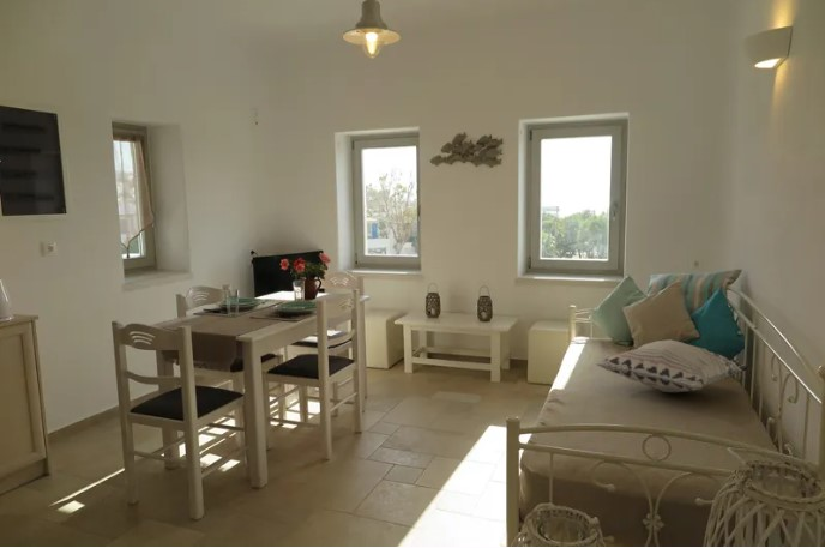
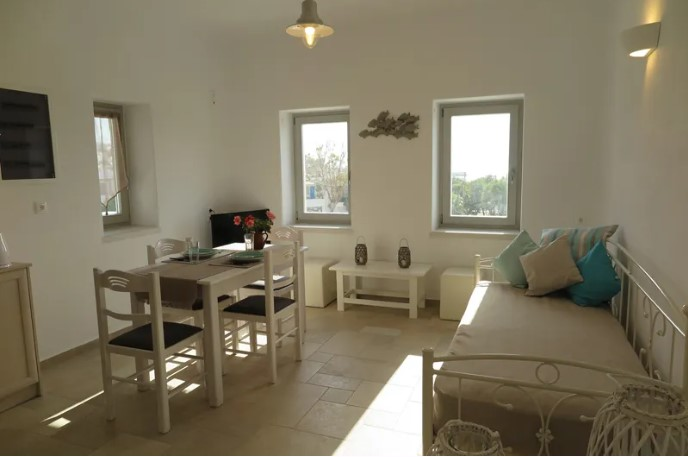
- decorative pillow [595,338,753,393]
